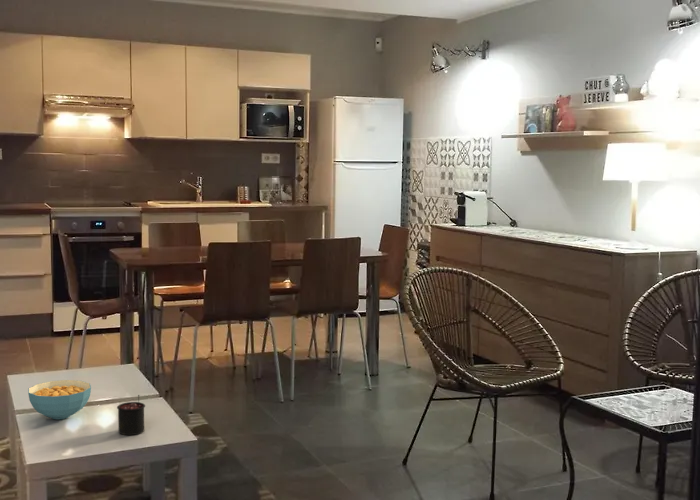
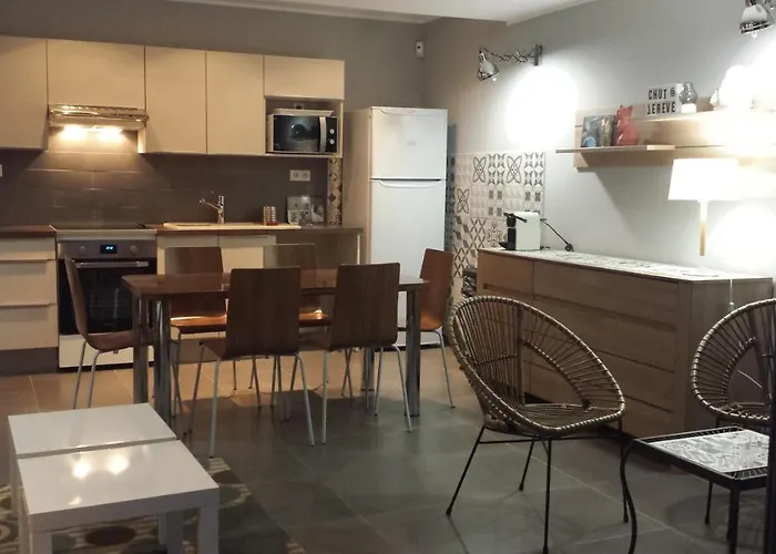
- candle [116,394,146,436]
- cereal bowl [27,379,92,420]
